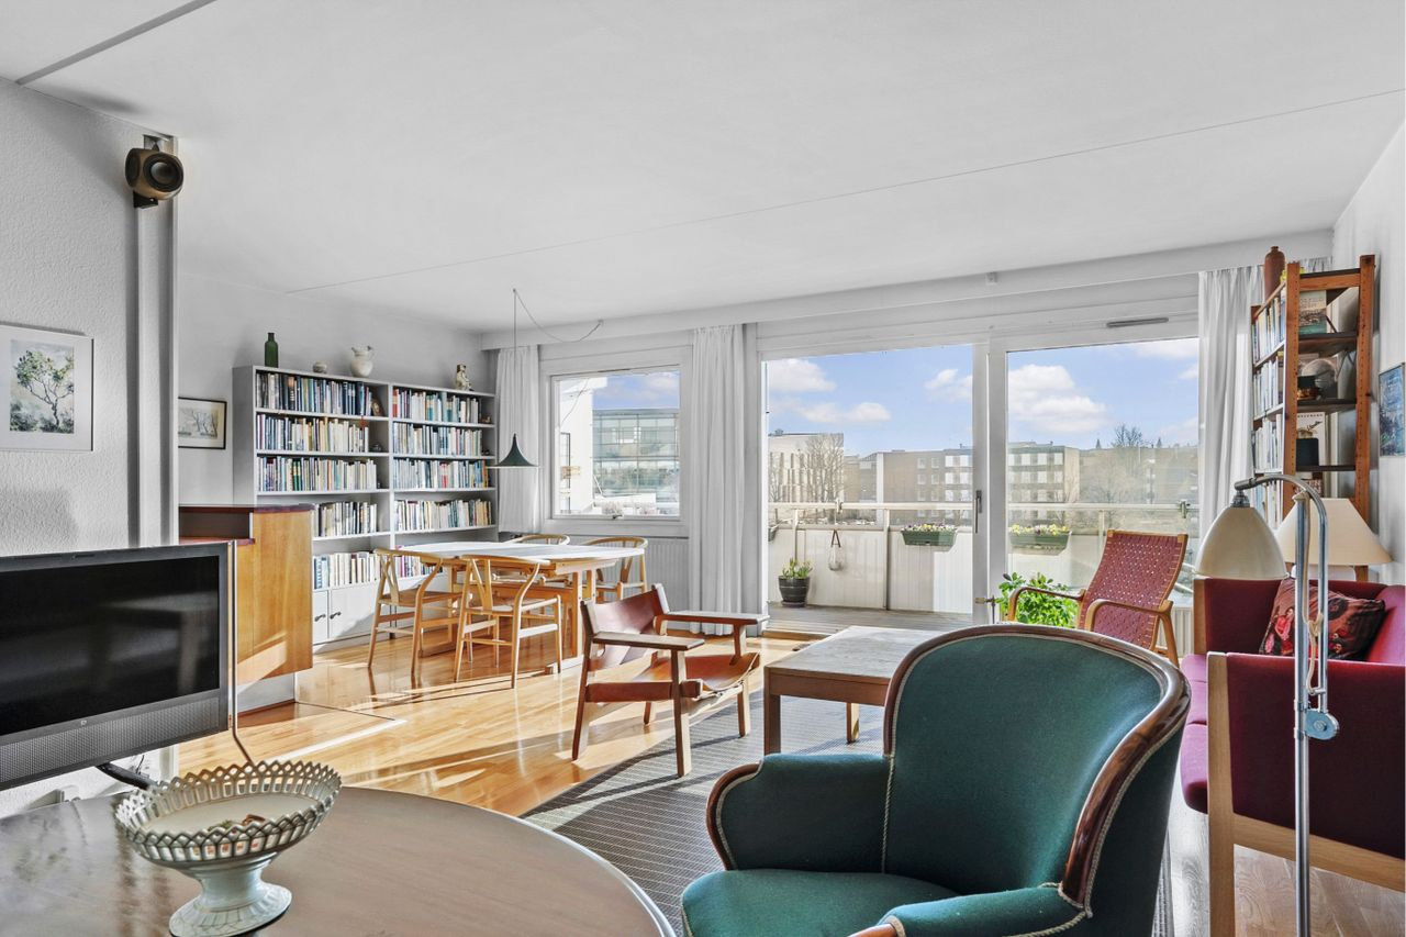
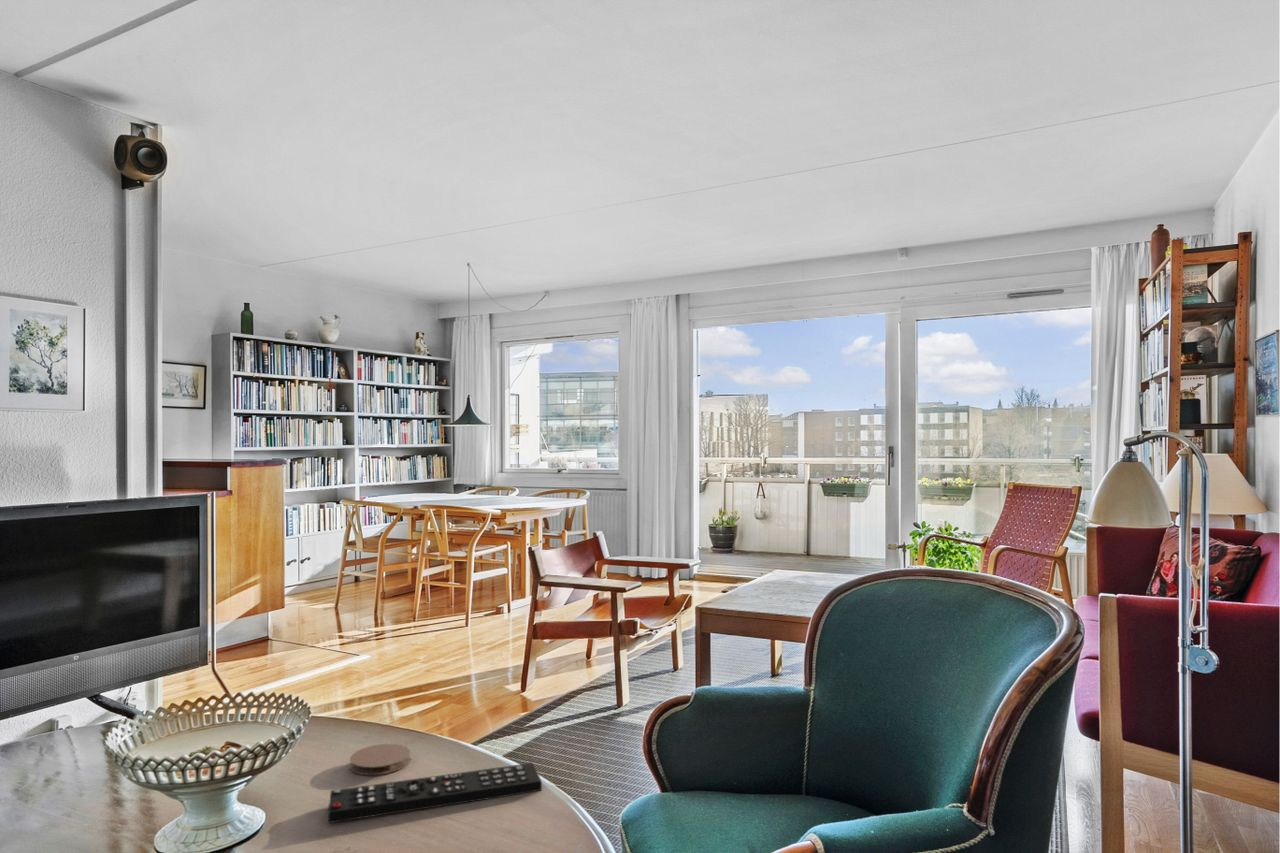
+ remote control [326,762,543,824]
+ coaster [349,743,411,776]
